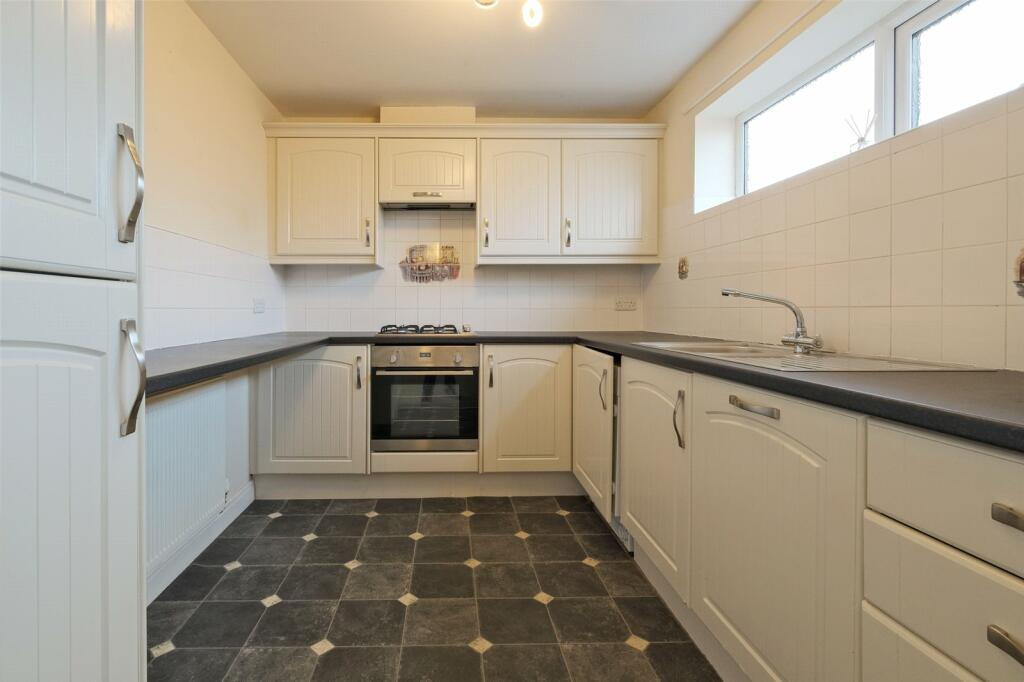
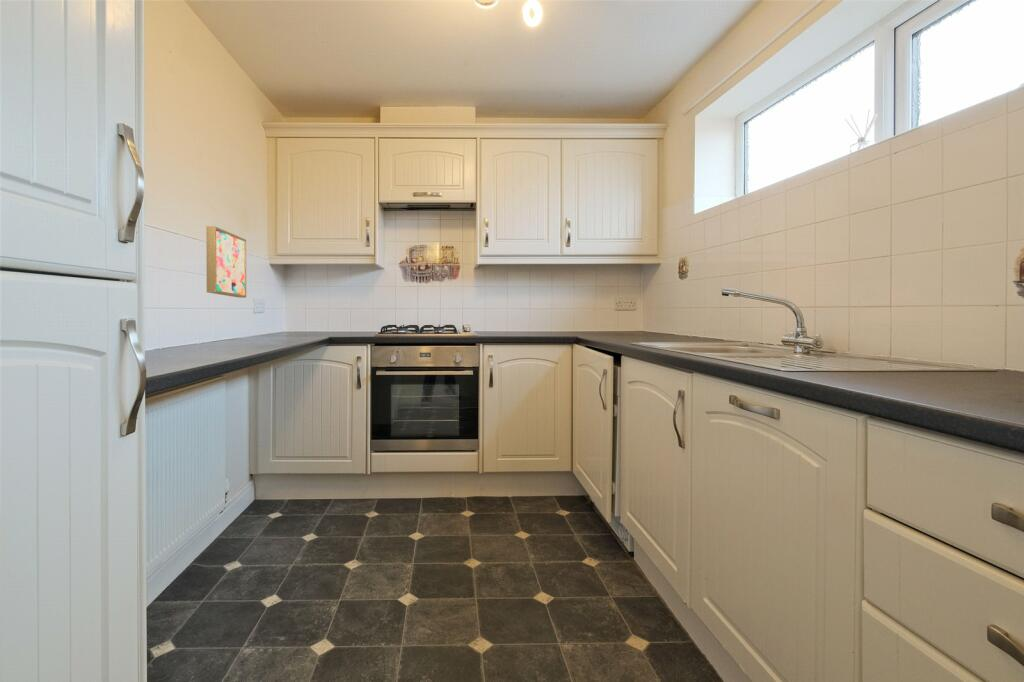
+ wall art [205,225,247,299]
